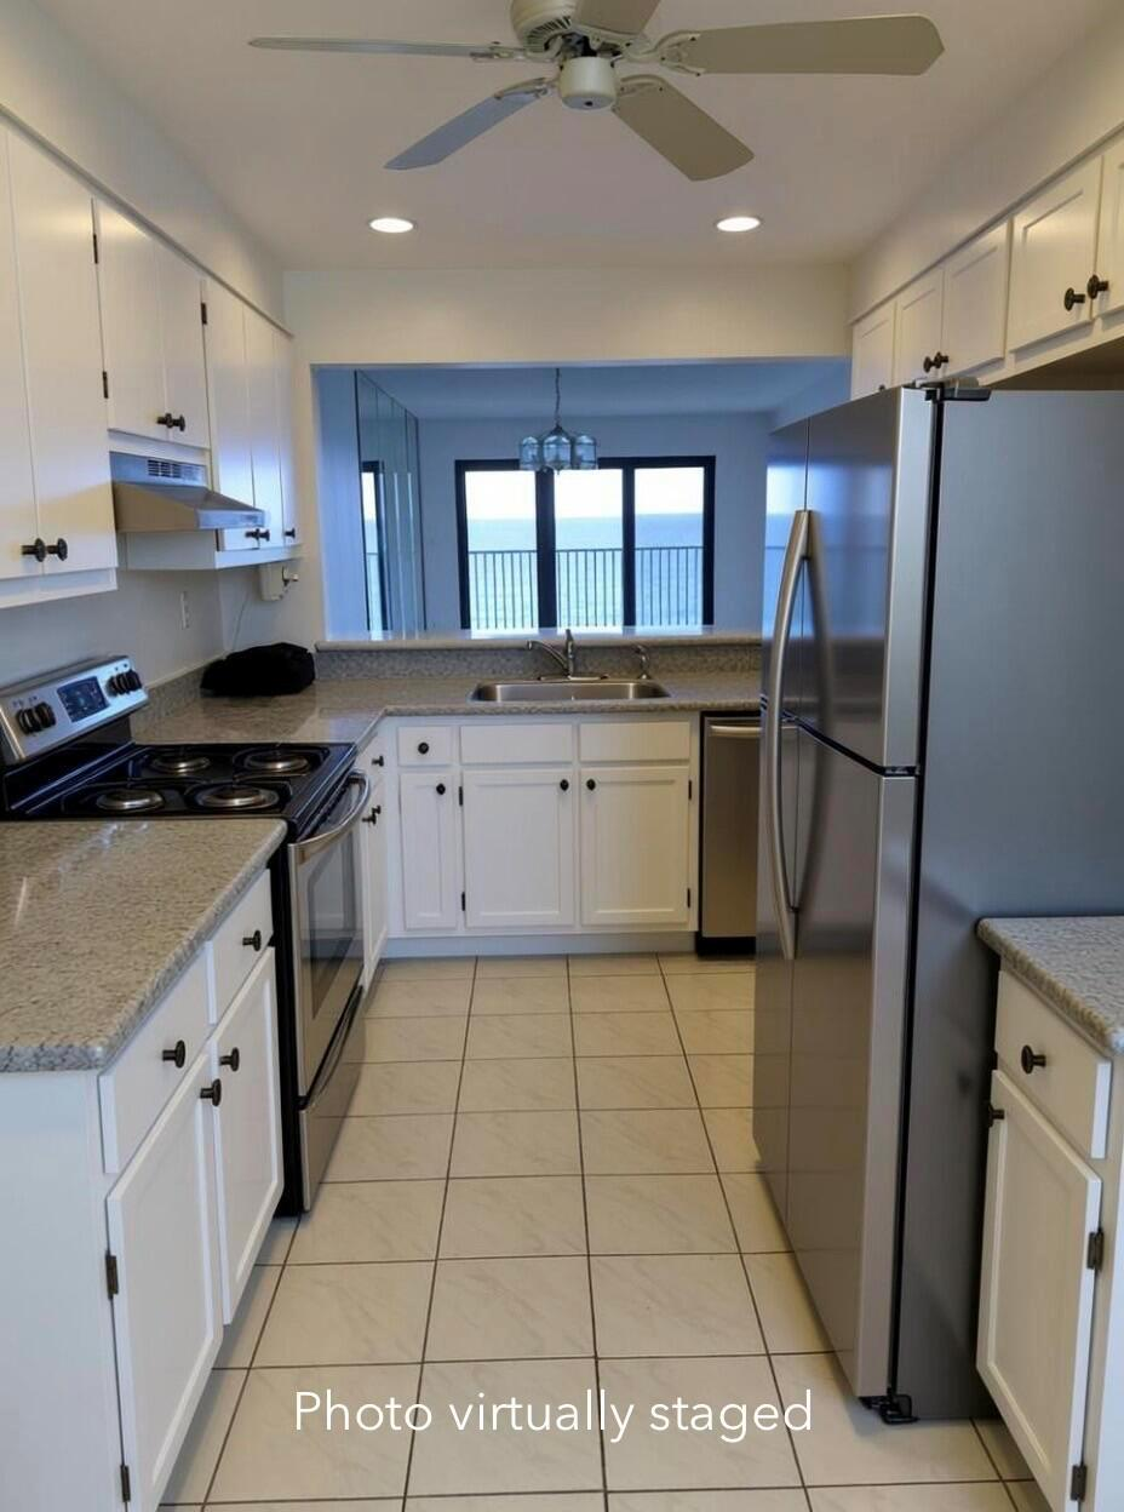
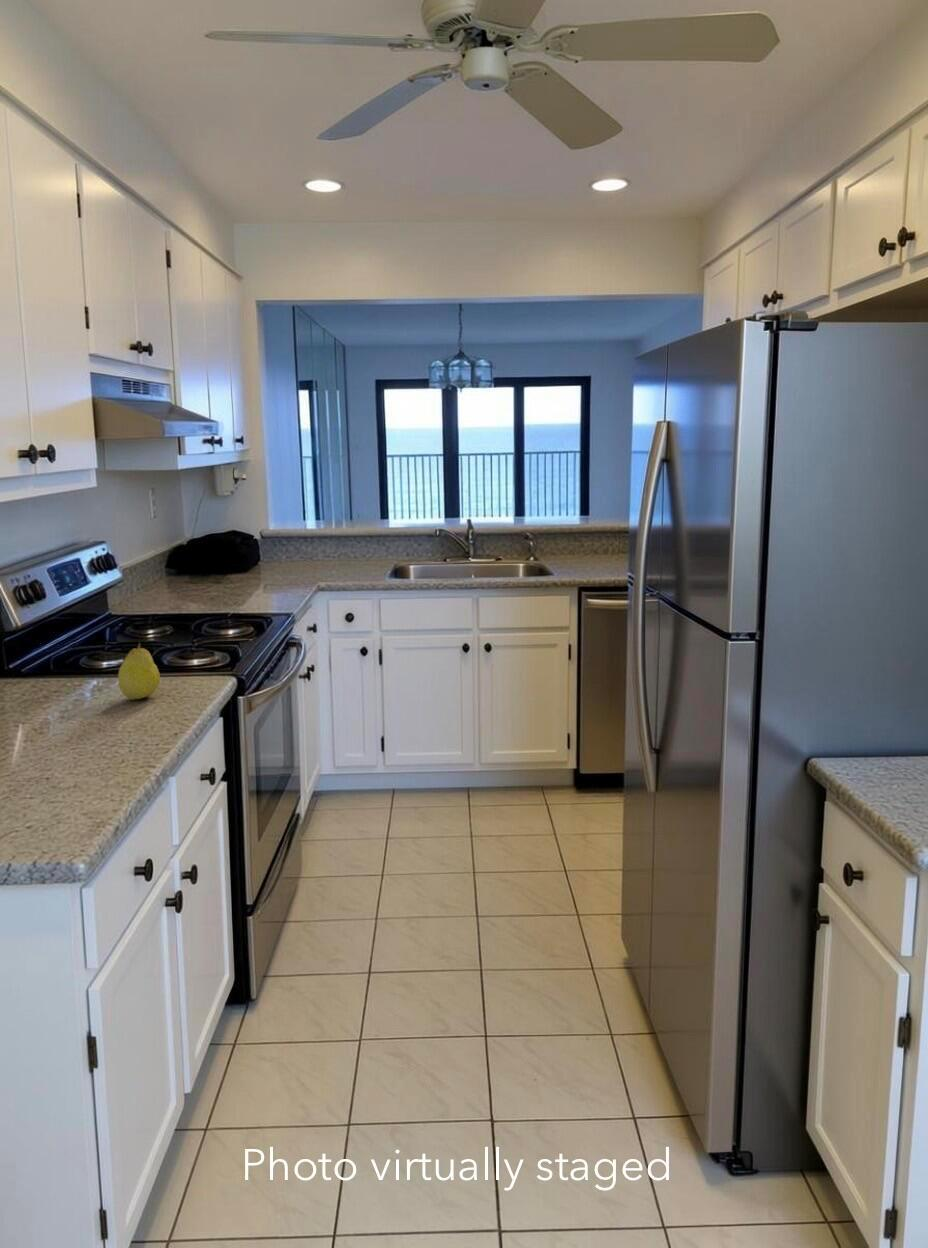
+ fruit [117,642,161,701]
